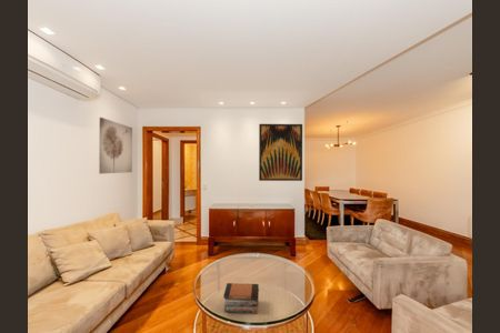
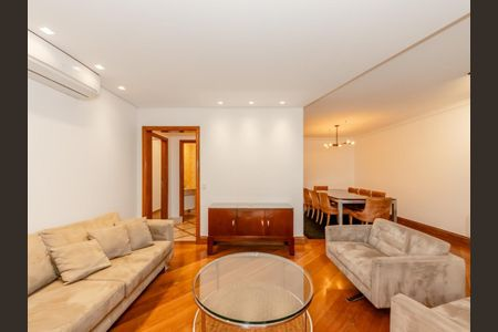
- wall art [98,117,133,174]
- wall art [258,123,303,182]
- book stack [222,282,260,315]
